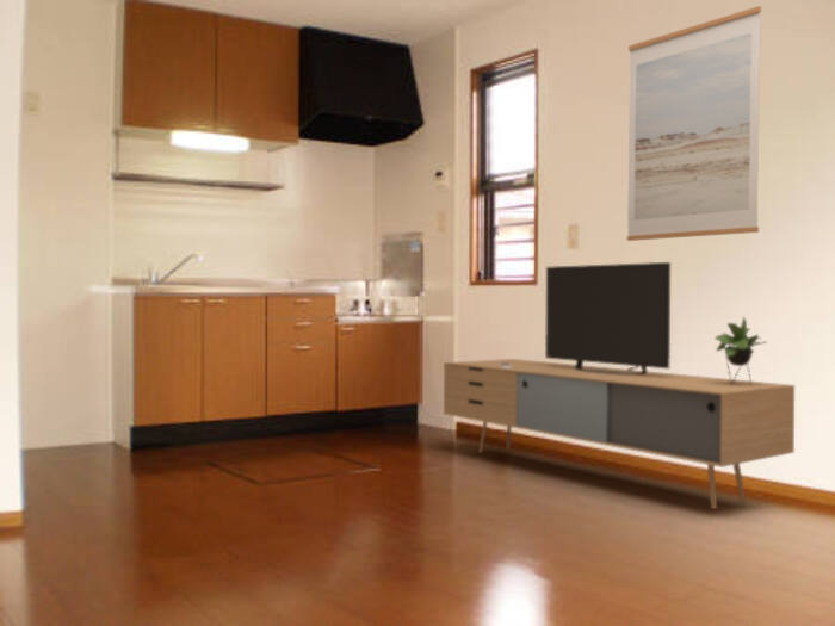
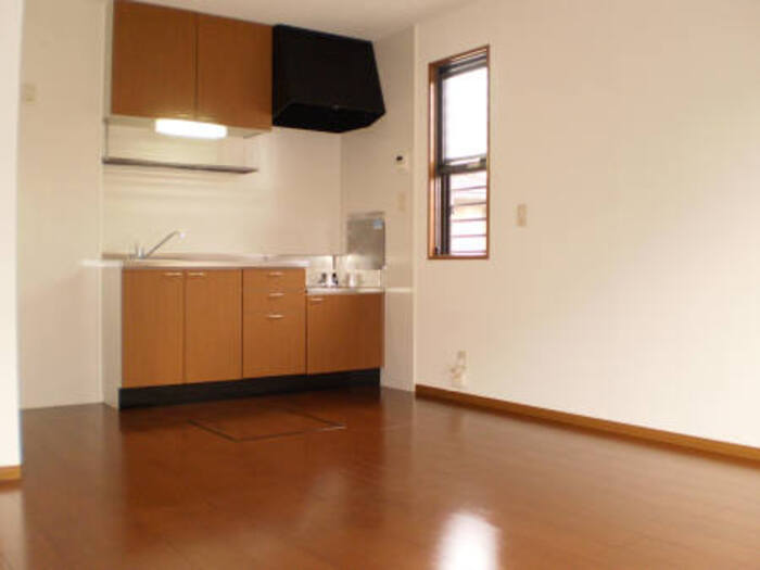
- media console [443,261,796,510]
- wall art [626,5,762,242]
